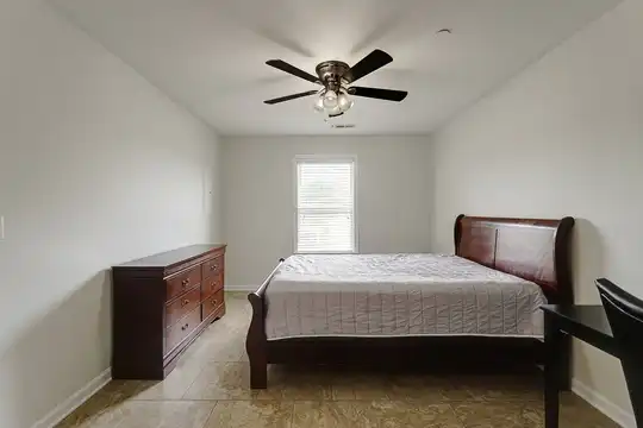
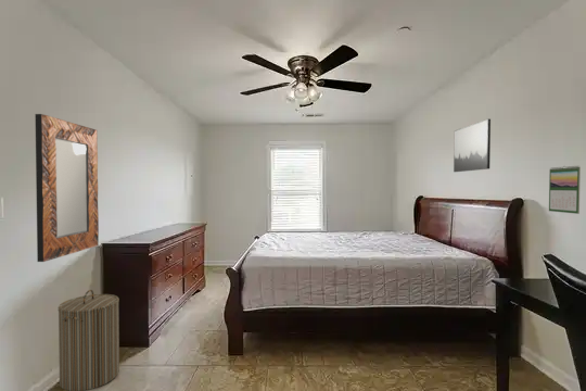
+ wall art [453,118,492,173]
+ calendar [548,165,582,215]
+ home mirror [34,113,100,263]
+ laundry hamper [58,289,120,391]
